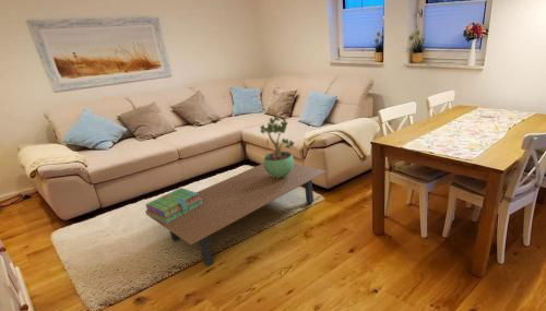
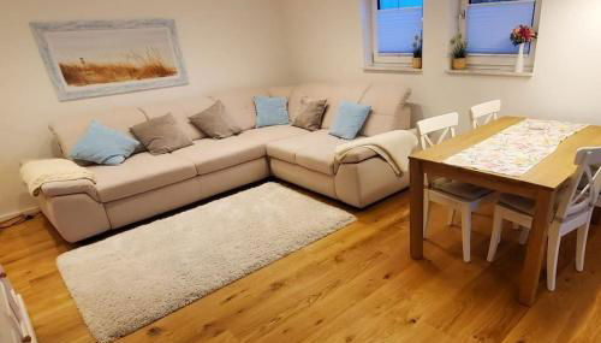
- coffee table [149,163,328,267]
- stack of books [144,187,203,224]
- potted plant [259,116,296,178]
